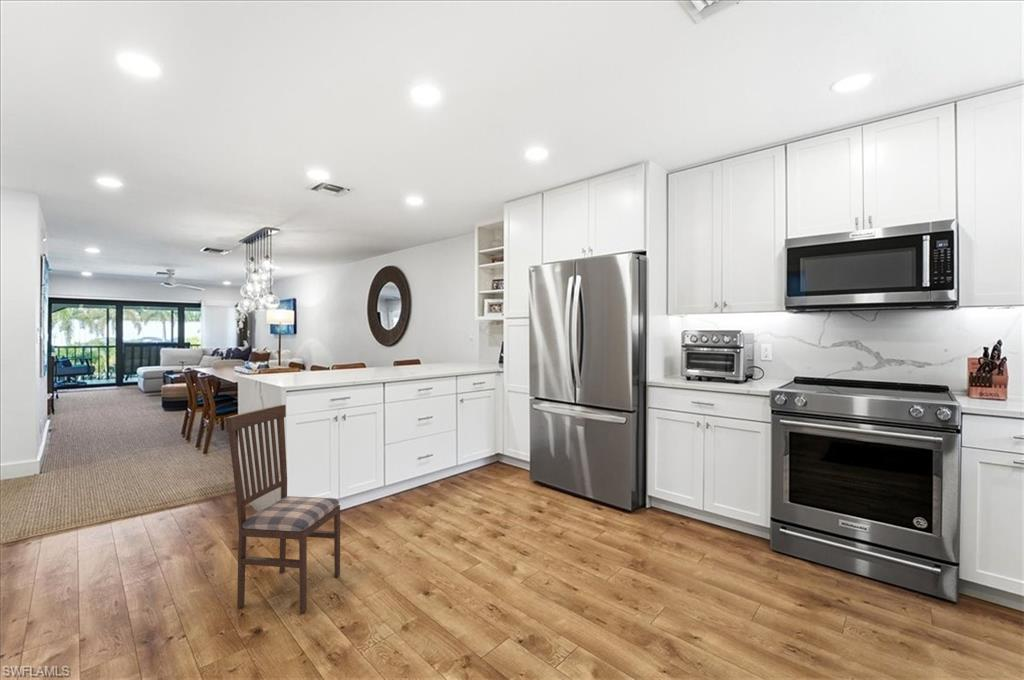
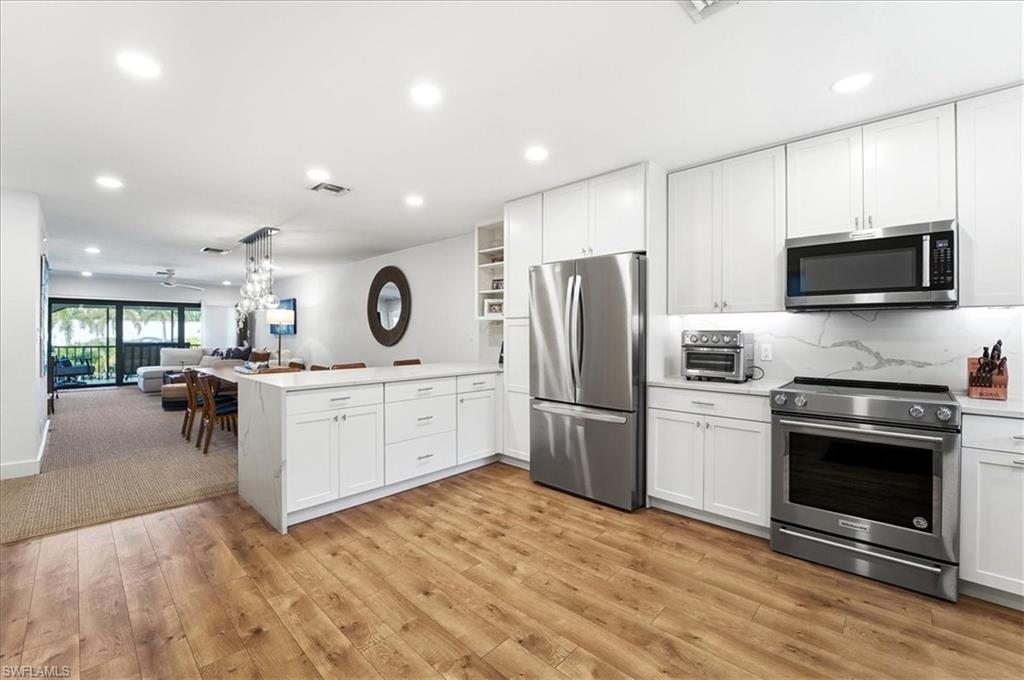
- dining chair [225,404,341,614]
